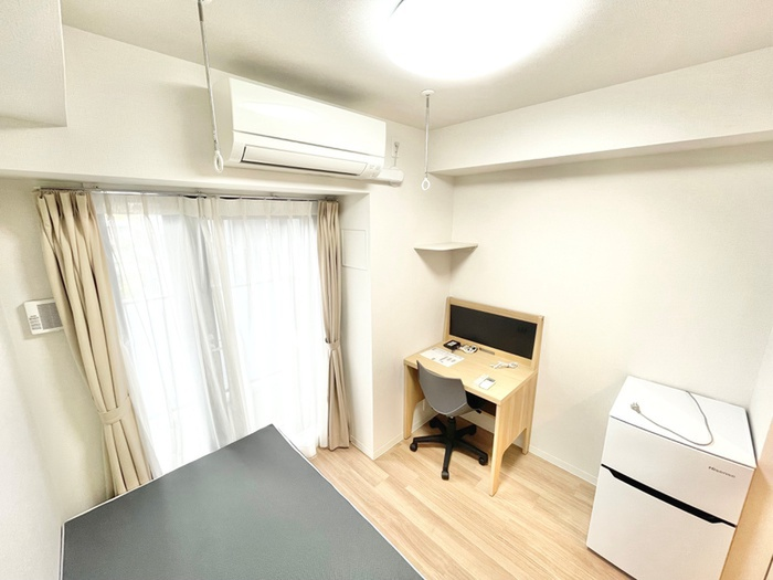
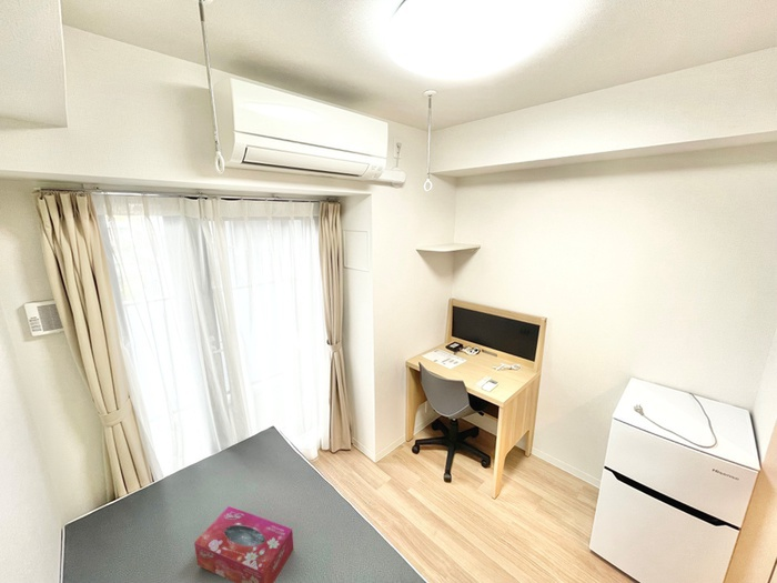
+ tissue box [193,505,294,583]
